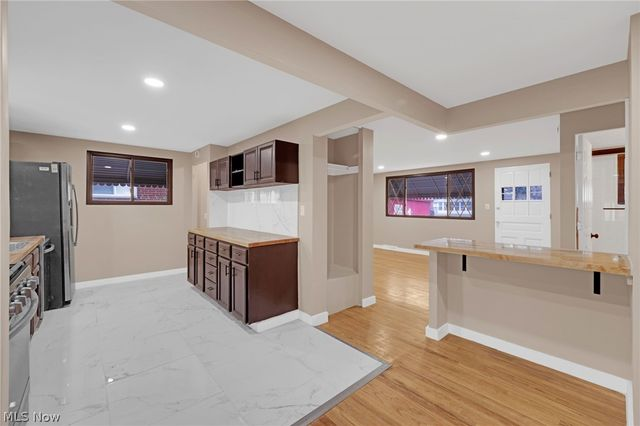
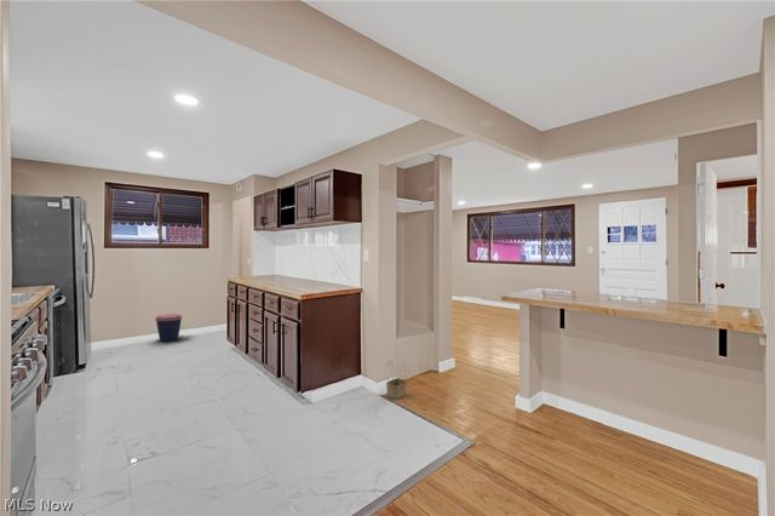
+ coffee cup [155,313,183,343]
+ basket [385,360,408,400]
